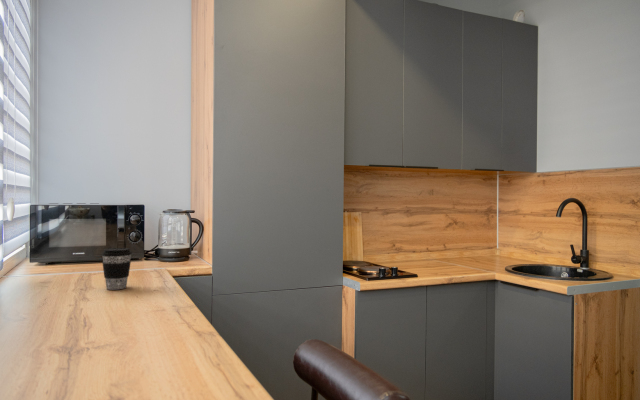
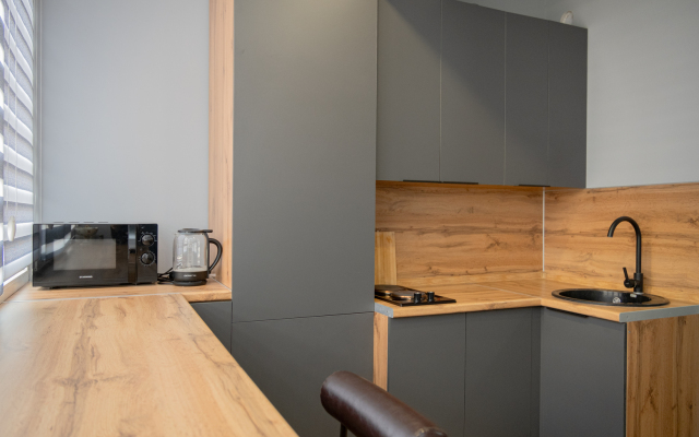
- coffee cup [101,247,133,291]
